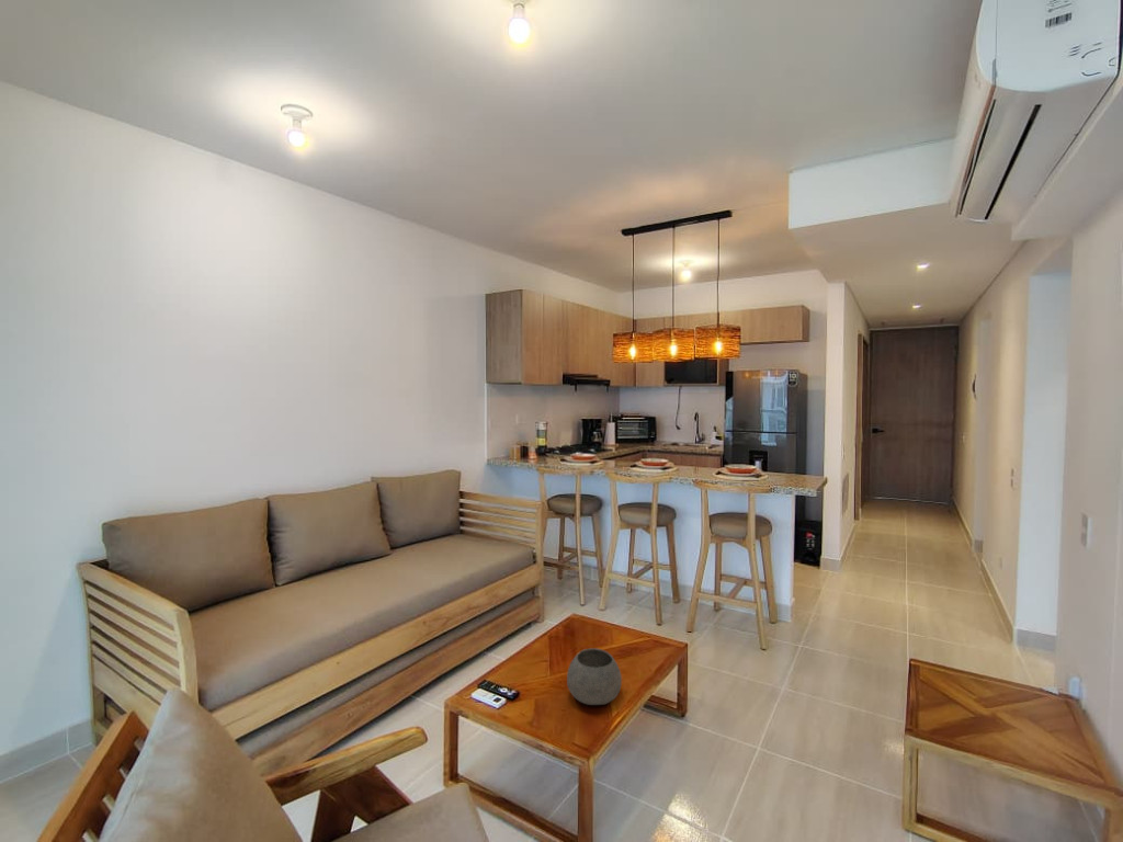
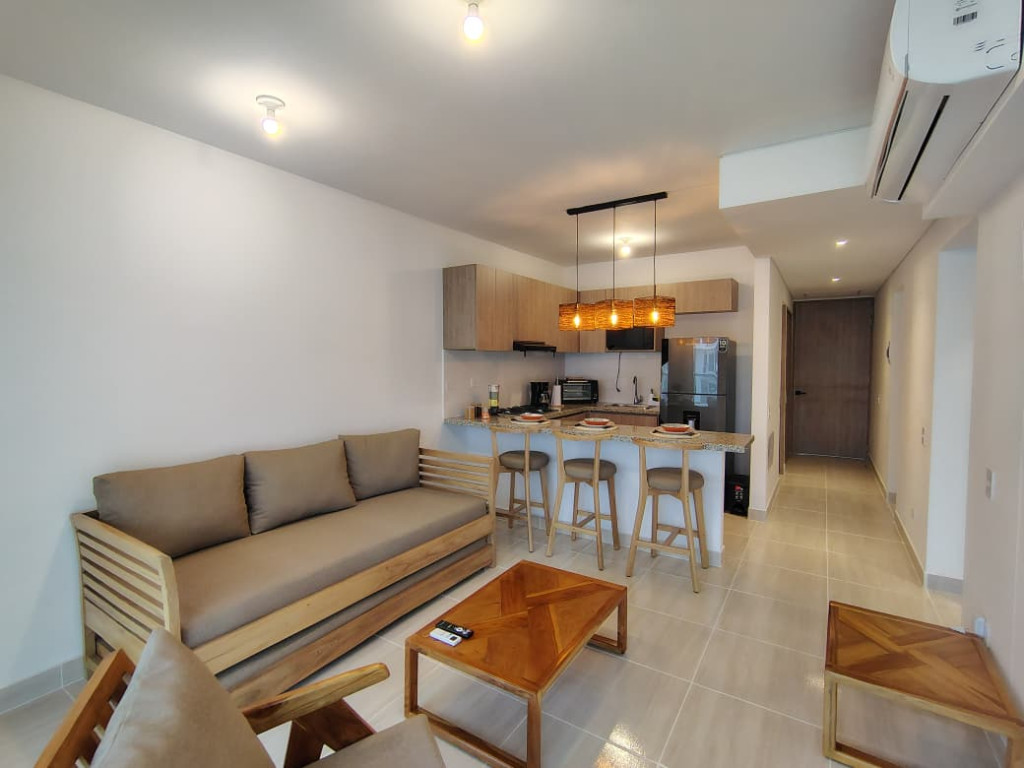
- bowl [566,647,623,706]
